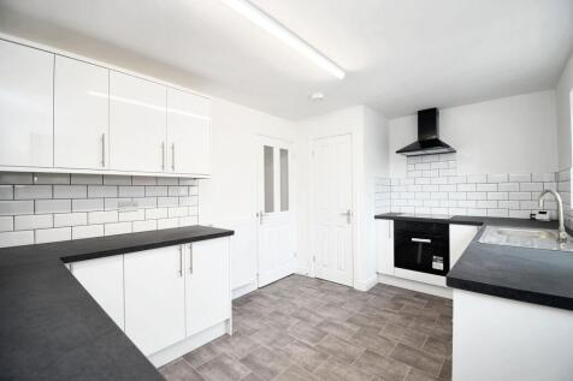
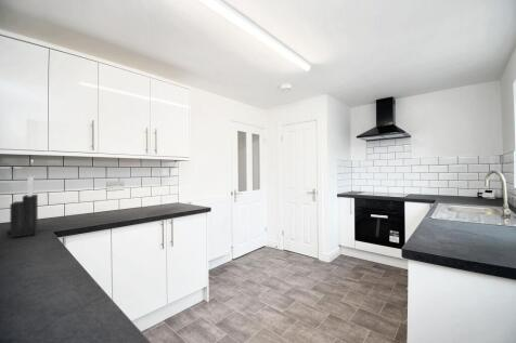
+ knife block [7,175,39,239]
